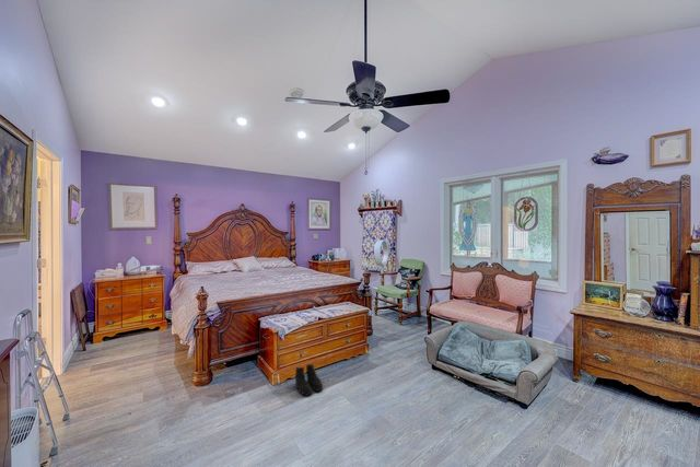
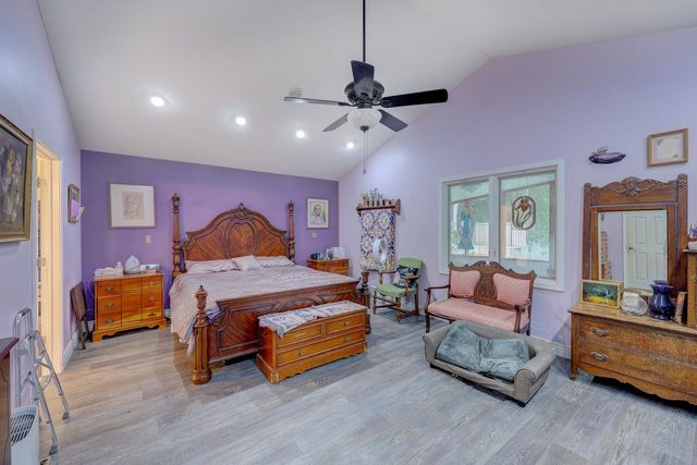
- boots [294,363,324,396]
